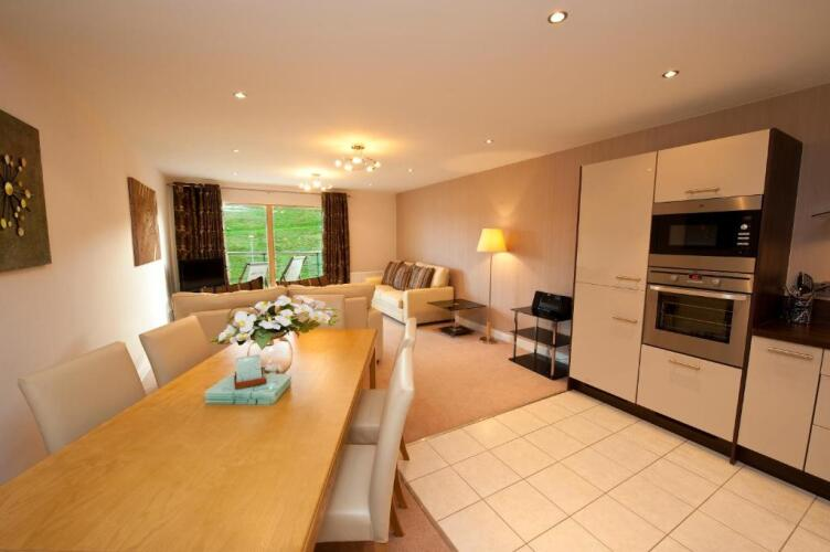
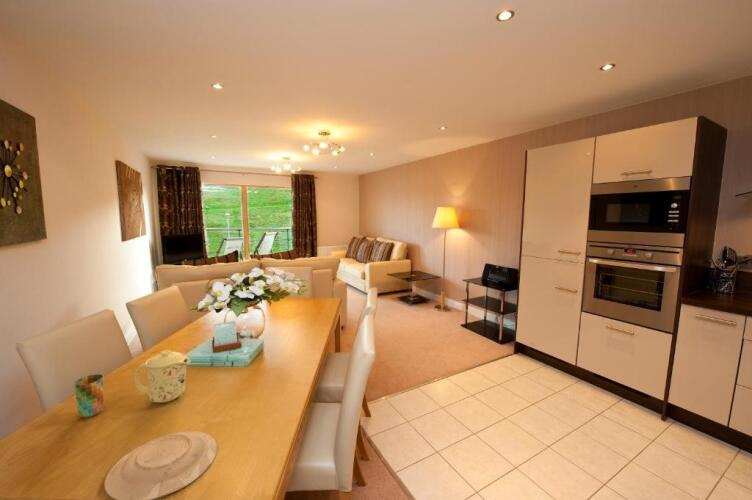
+ plate [103,430,218,500]
+ mug [134,349,191,404]
+ cup [73,373,105,419]
